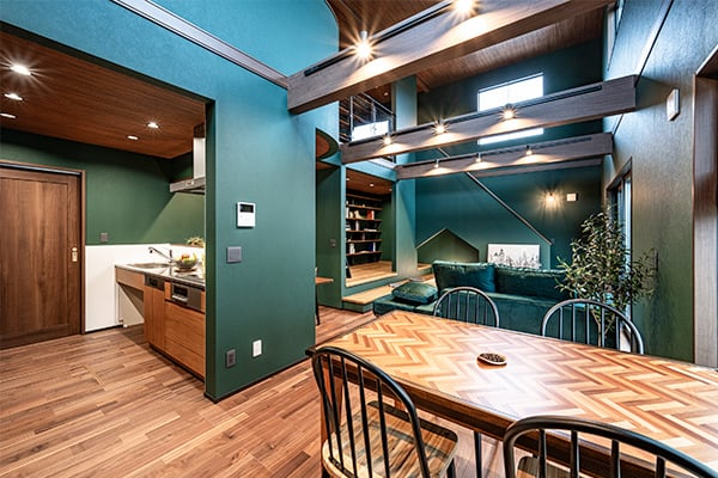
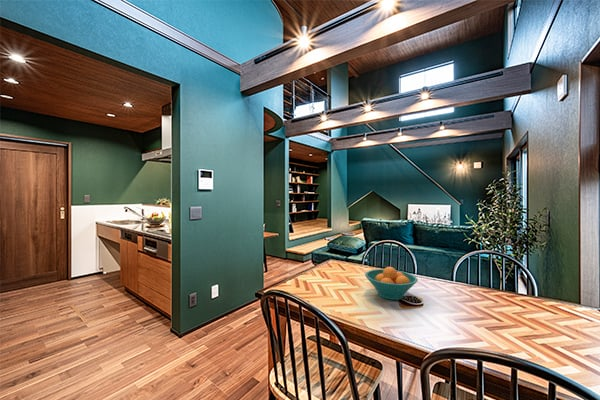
+ fruit bowl [364,266,419,301]
